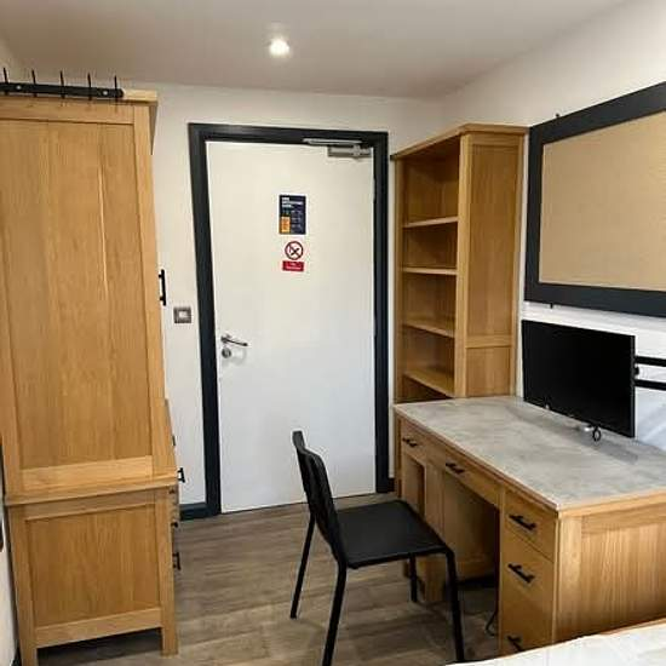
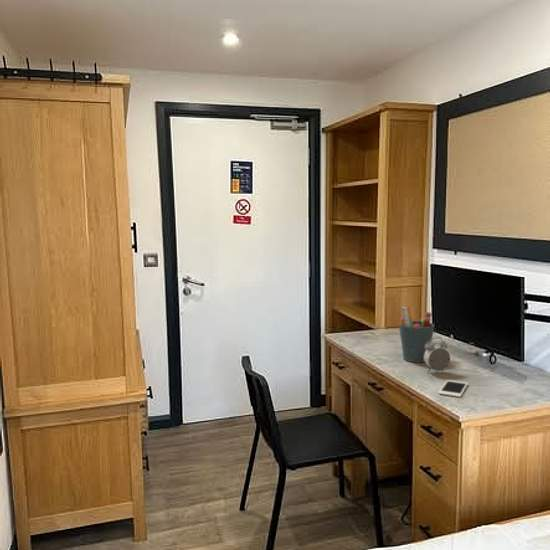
+ pen holder [398,306,435,363]
+ alarm clock [424,336,451,373]
+ cell phone [437,379,469,398]
